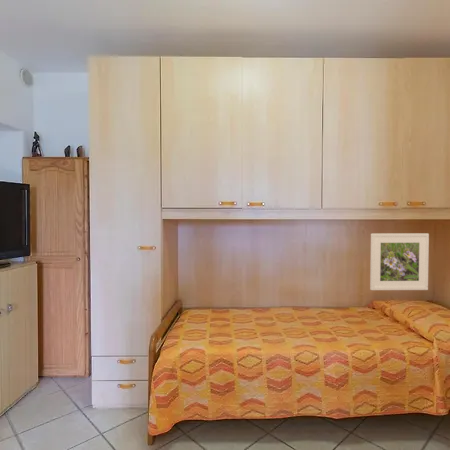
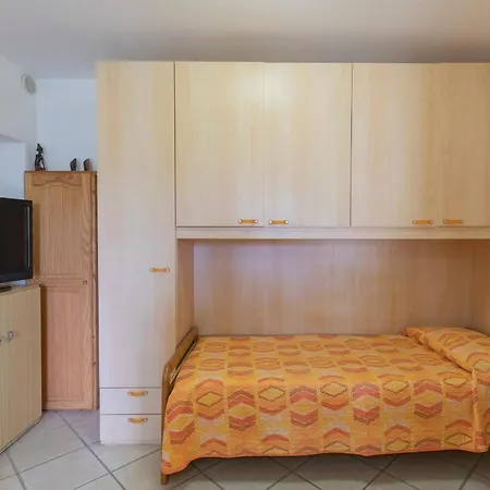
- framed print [369,232,430,291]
